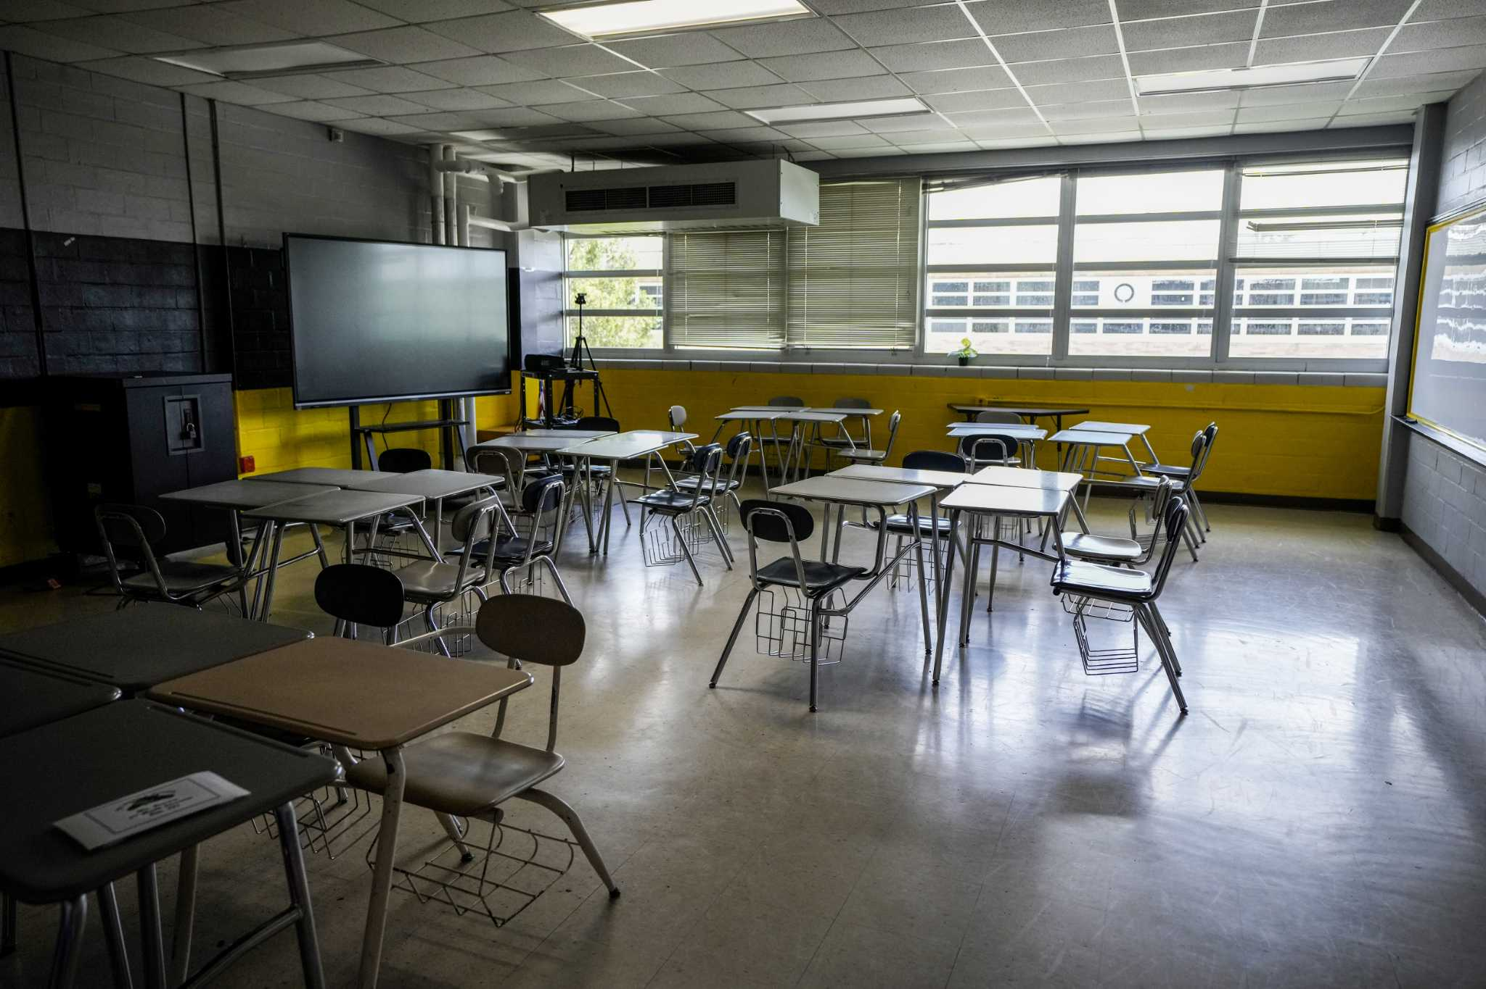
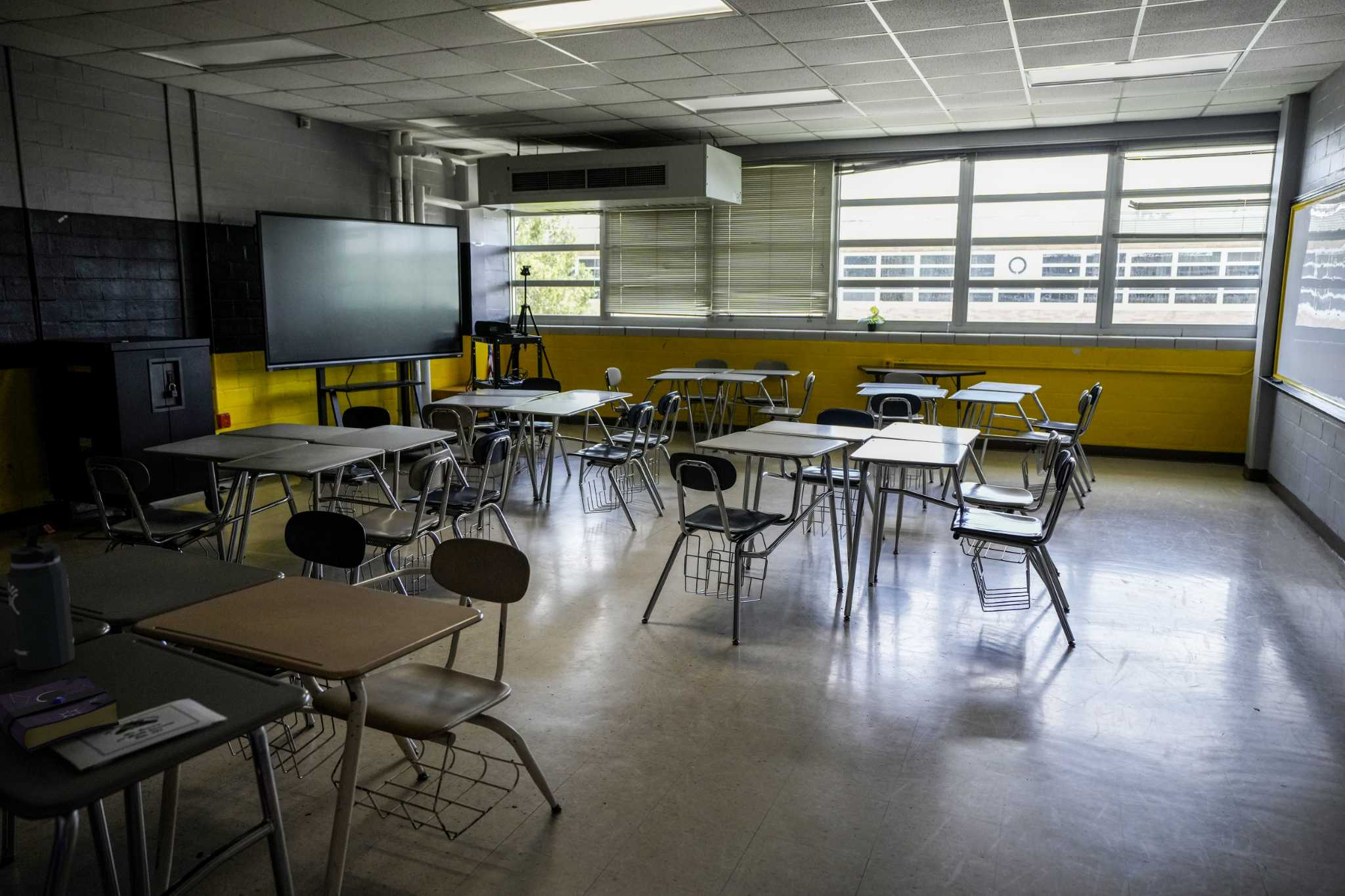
+ book [0,671,120,754]
+ thermos bottle [7,524,76,672]
